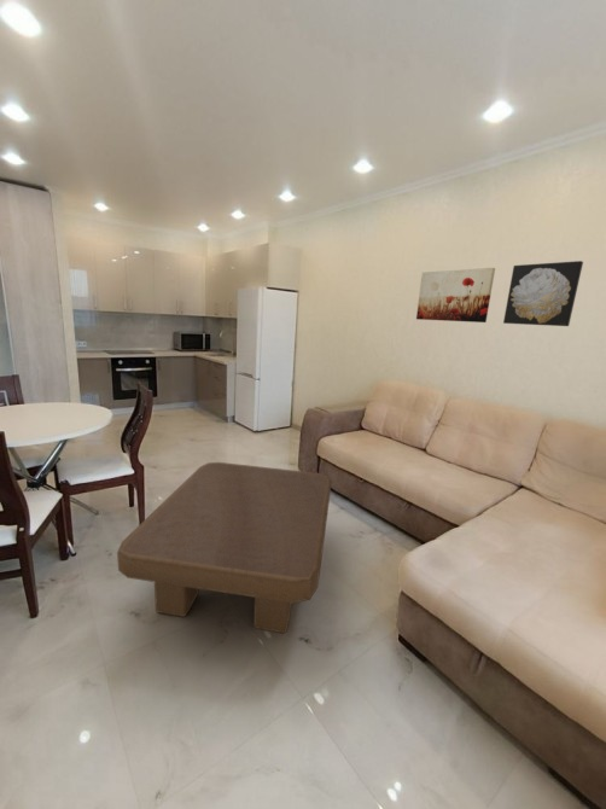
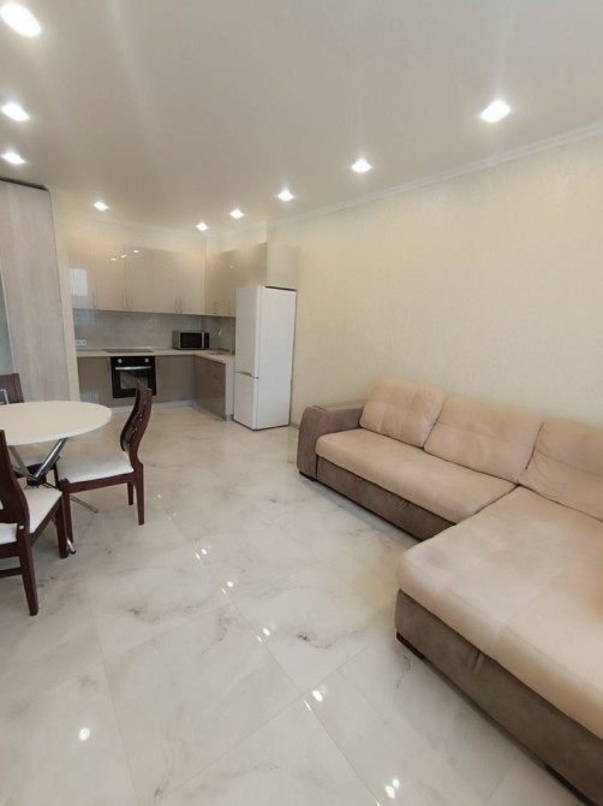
- wall art [415,267,496,324]
- wall art [502,260,584,327]
- coffee table [116,461,332,634]
